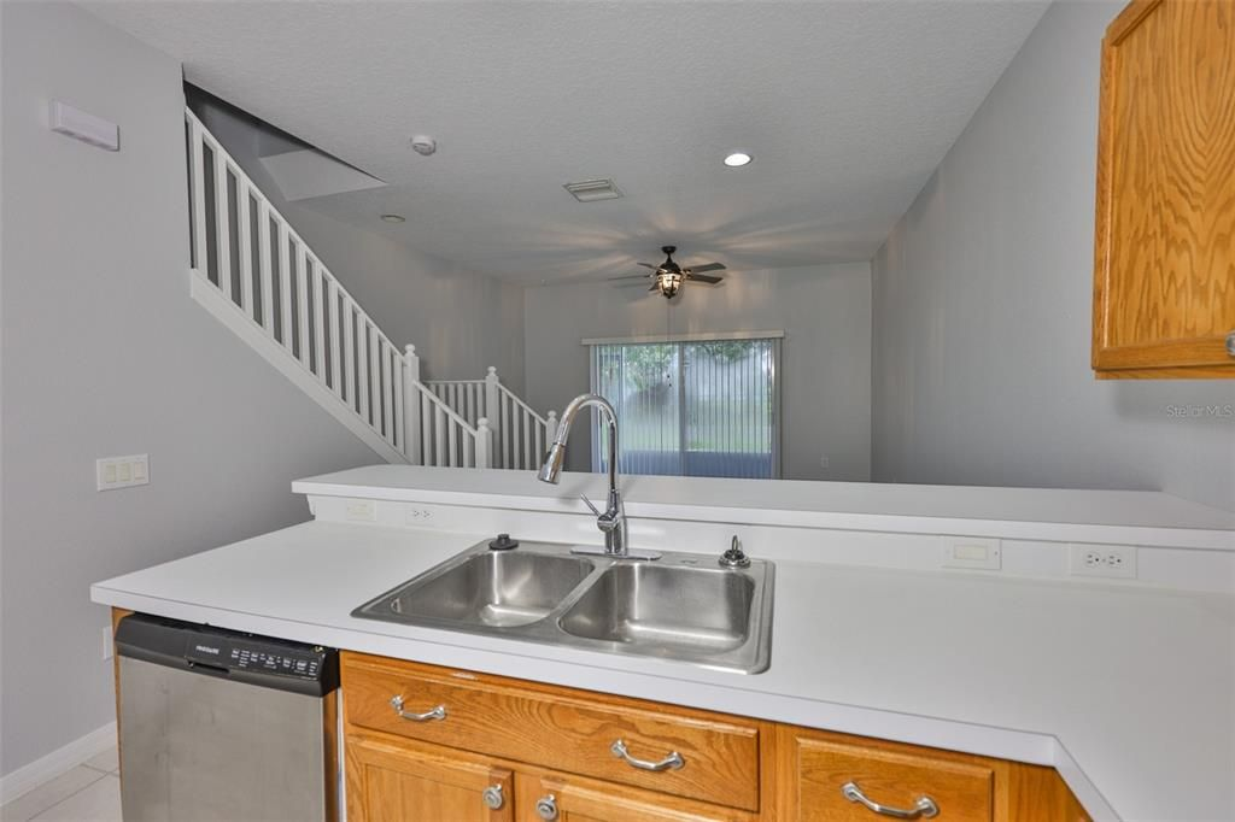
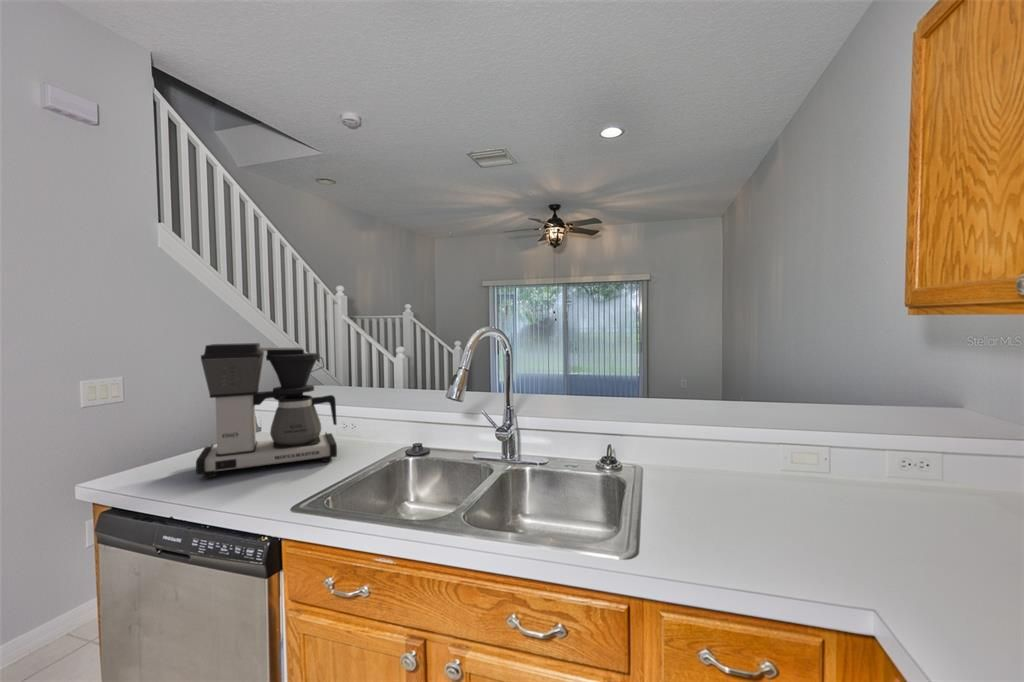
+ coffee maker [195,342,338,479]
